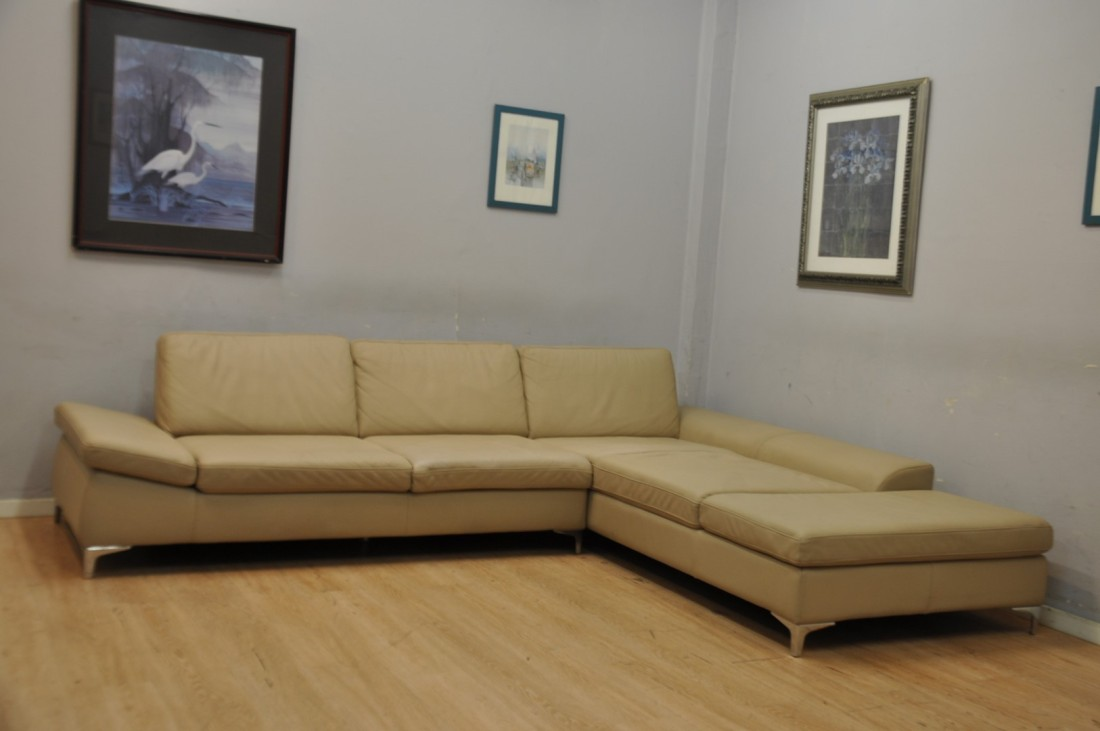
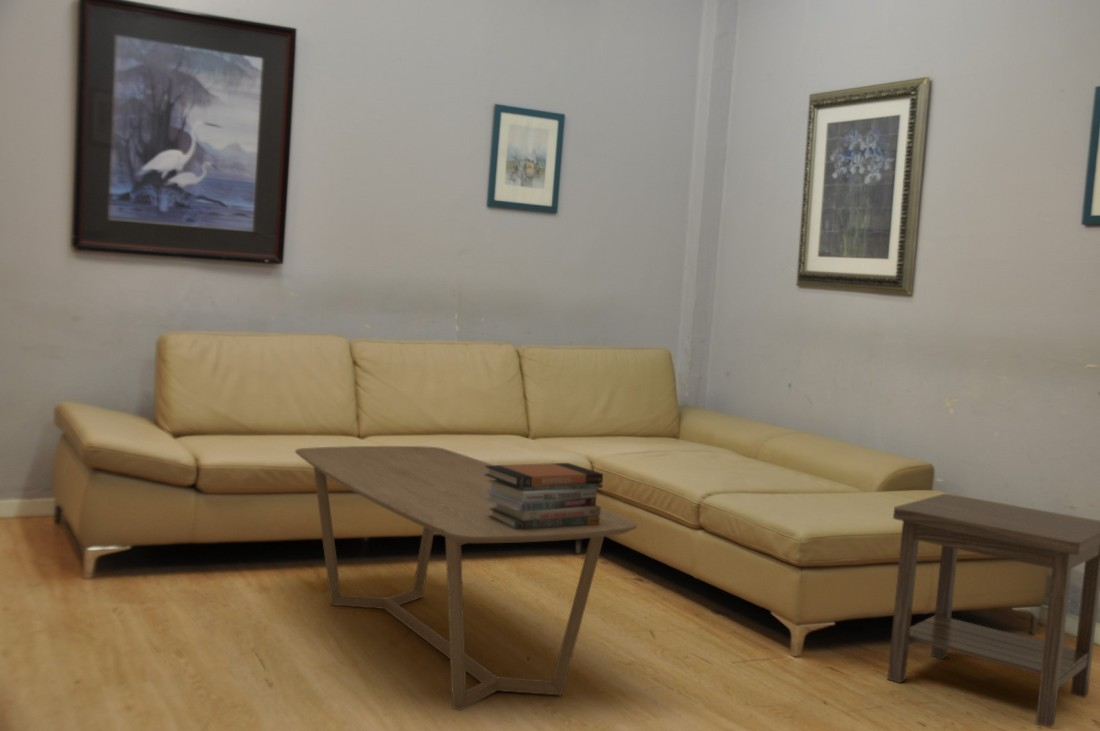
+ side table [886,493,1100,728]
+ book stack [485,462,604,529]
+ coffee table [294,445,638,711]
